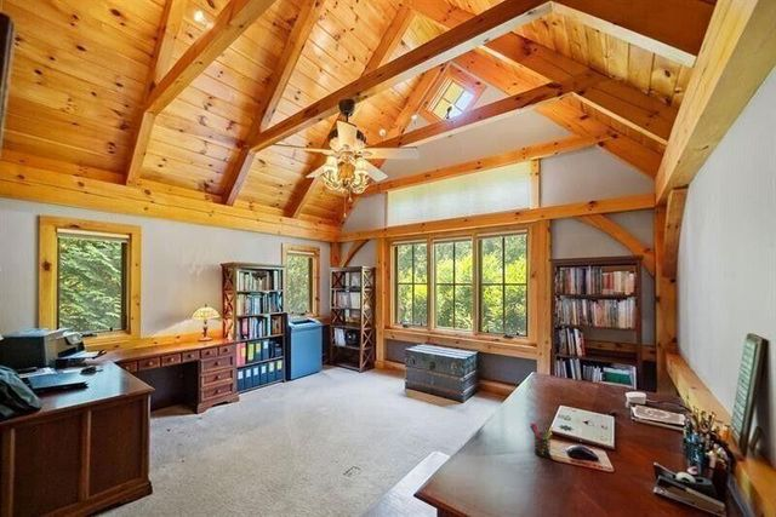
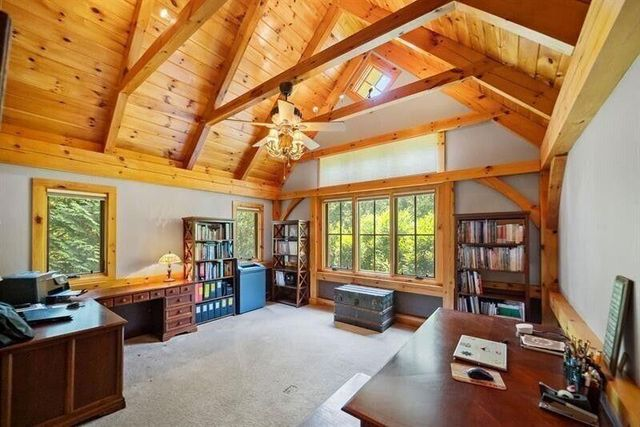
- pen holder [529,423,554,459]
